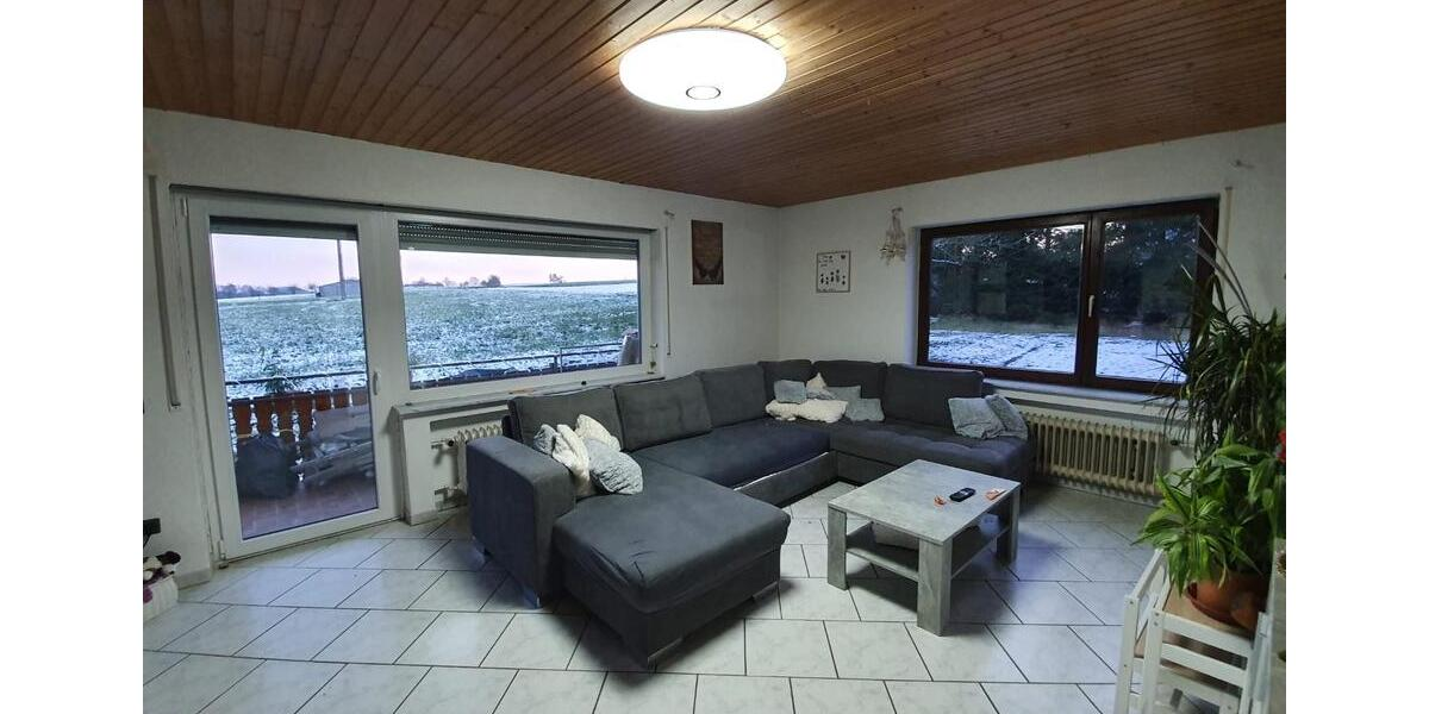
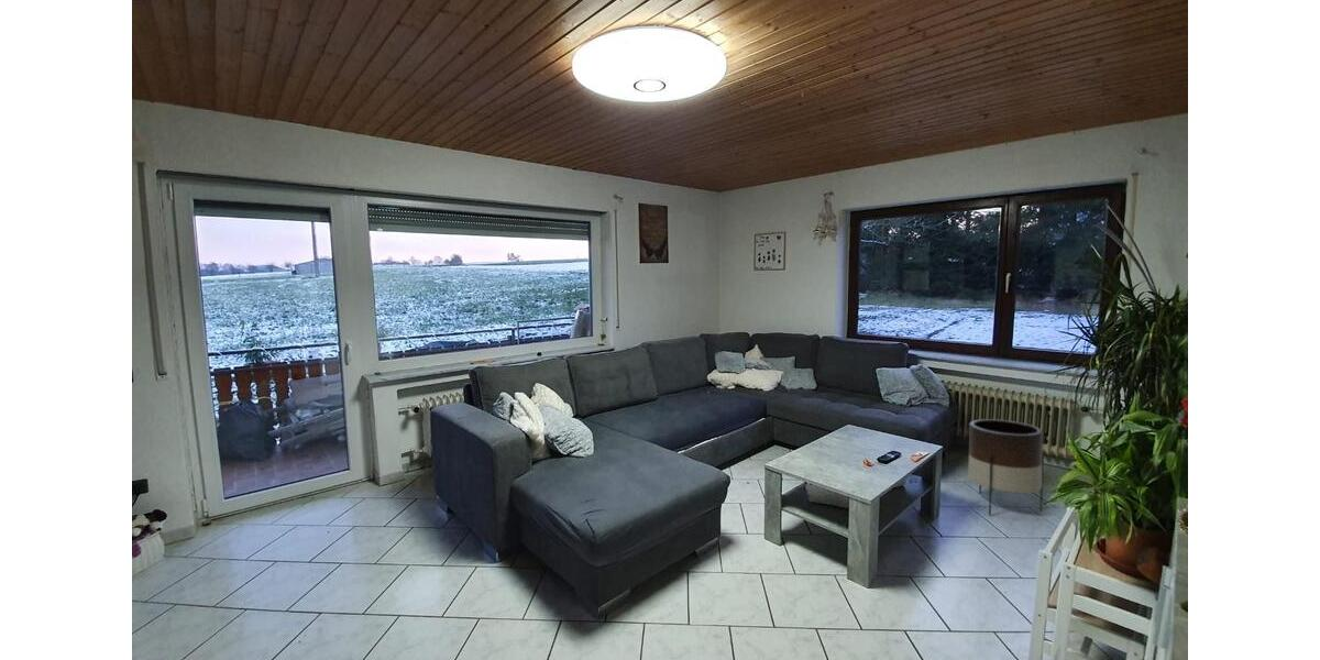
+ planter [967,418,1045,516]
